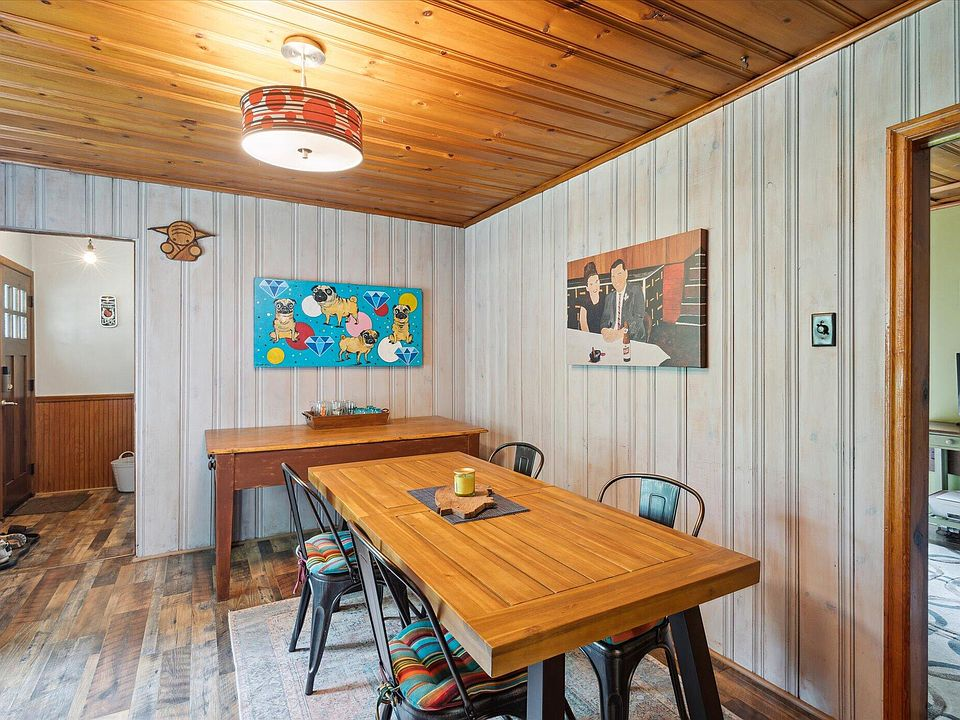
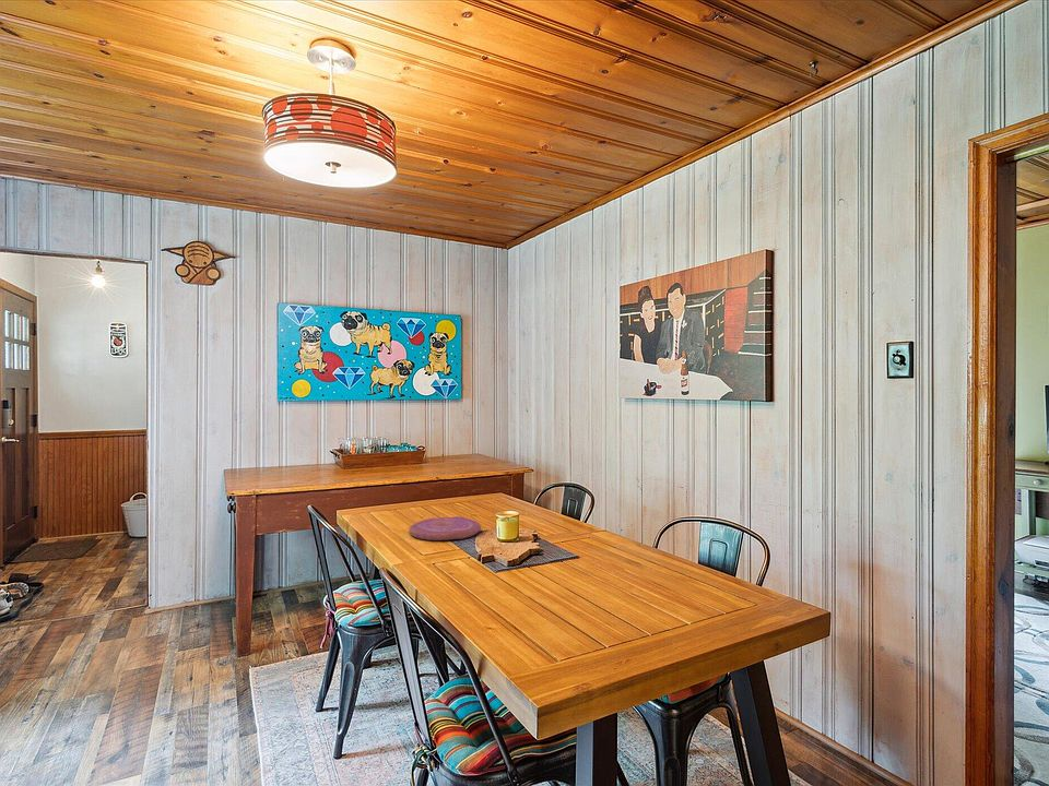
+ plate [408,515,482,541]
